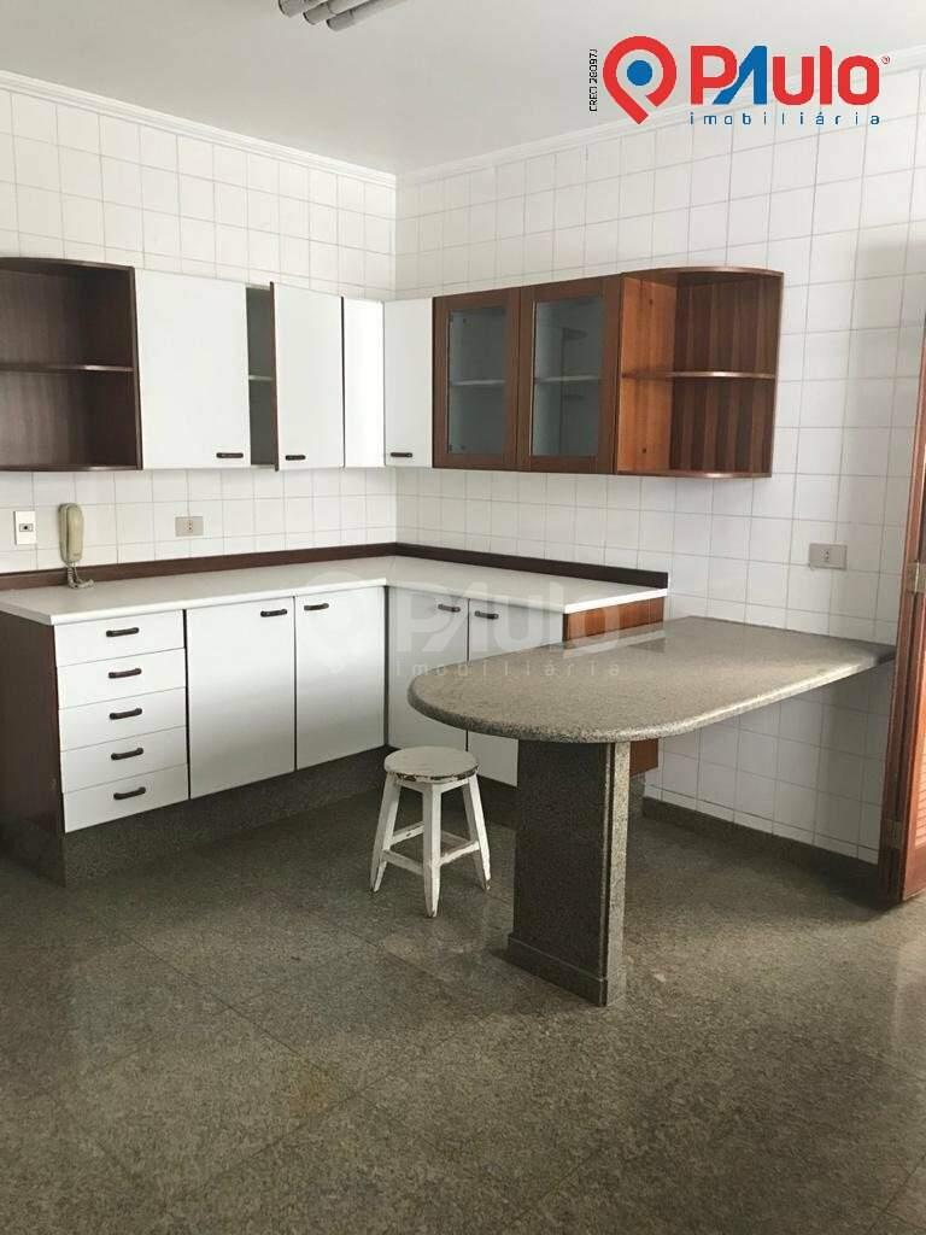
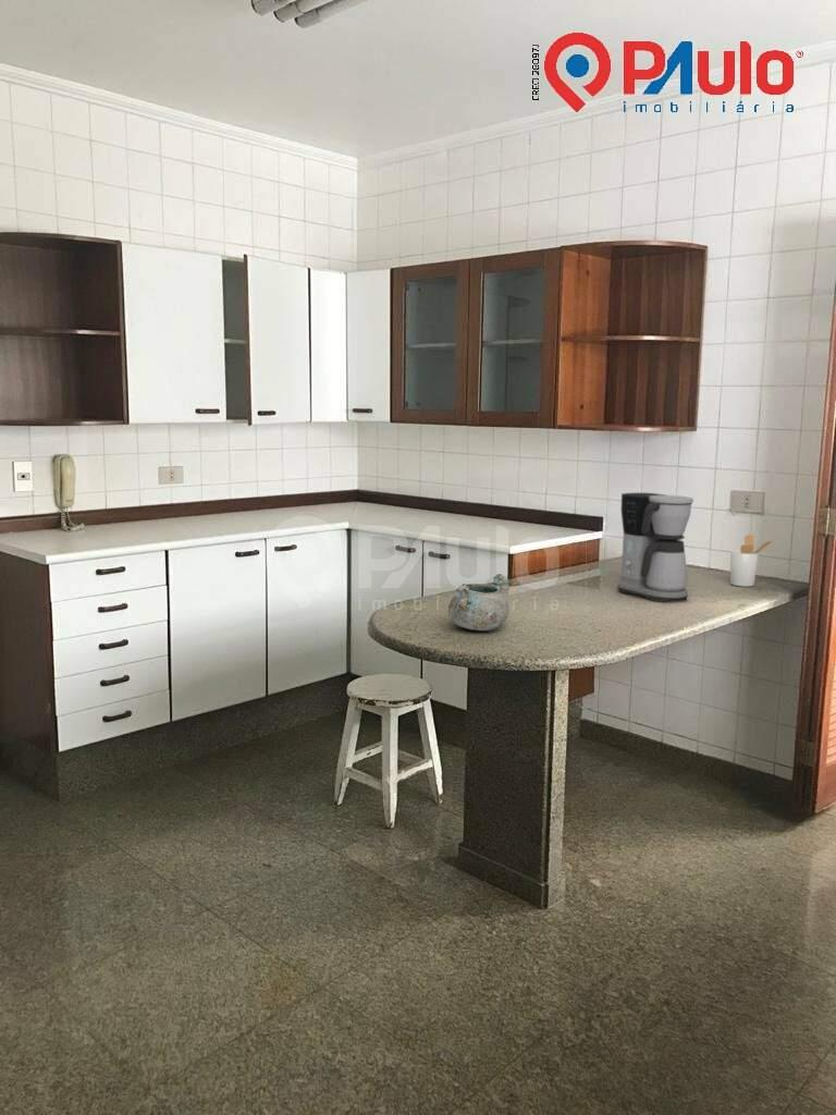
+ bowl [447,573,509,632]
+ utensil holder [729,534,774,588]
+ coffee maker [616,492,694,603]
